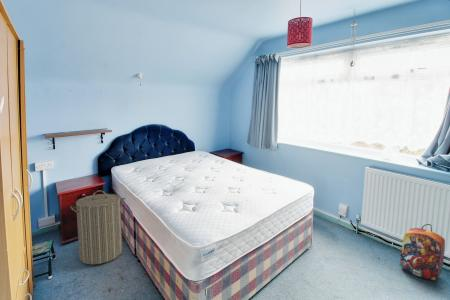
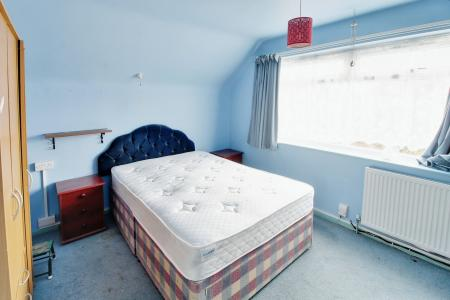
- backpack [399,223,446,281]
- laundry hamper [69,189,126,266]
